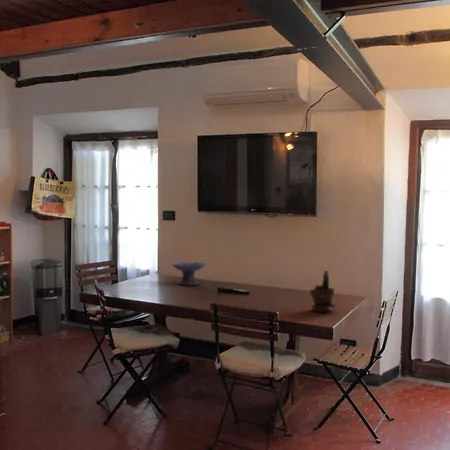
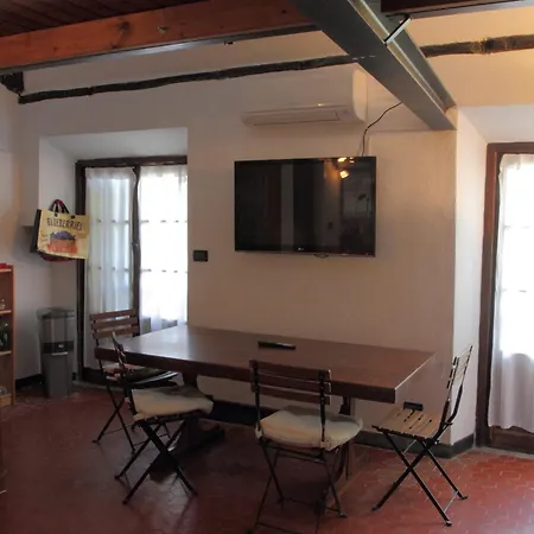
- decorative bowl [169,261,208,286]
- potted plant [309,269,337,312]
